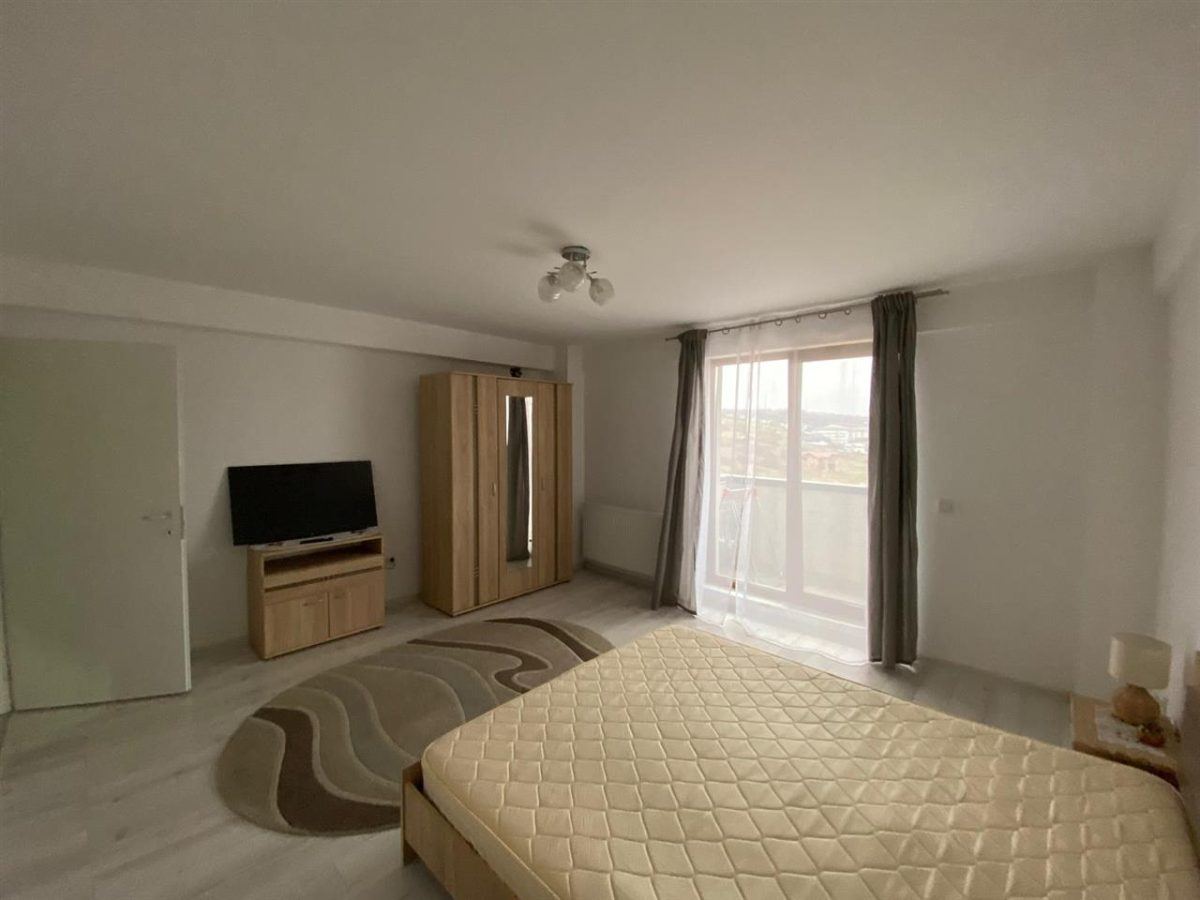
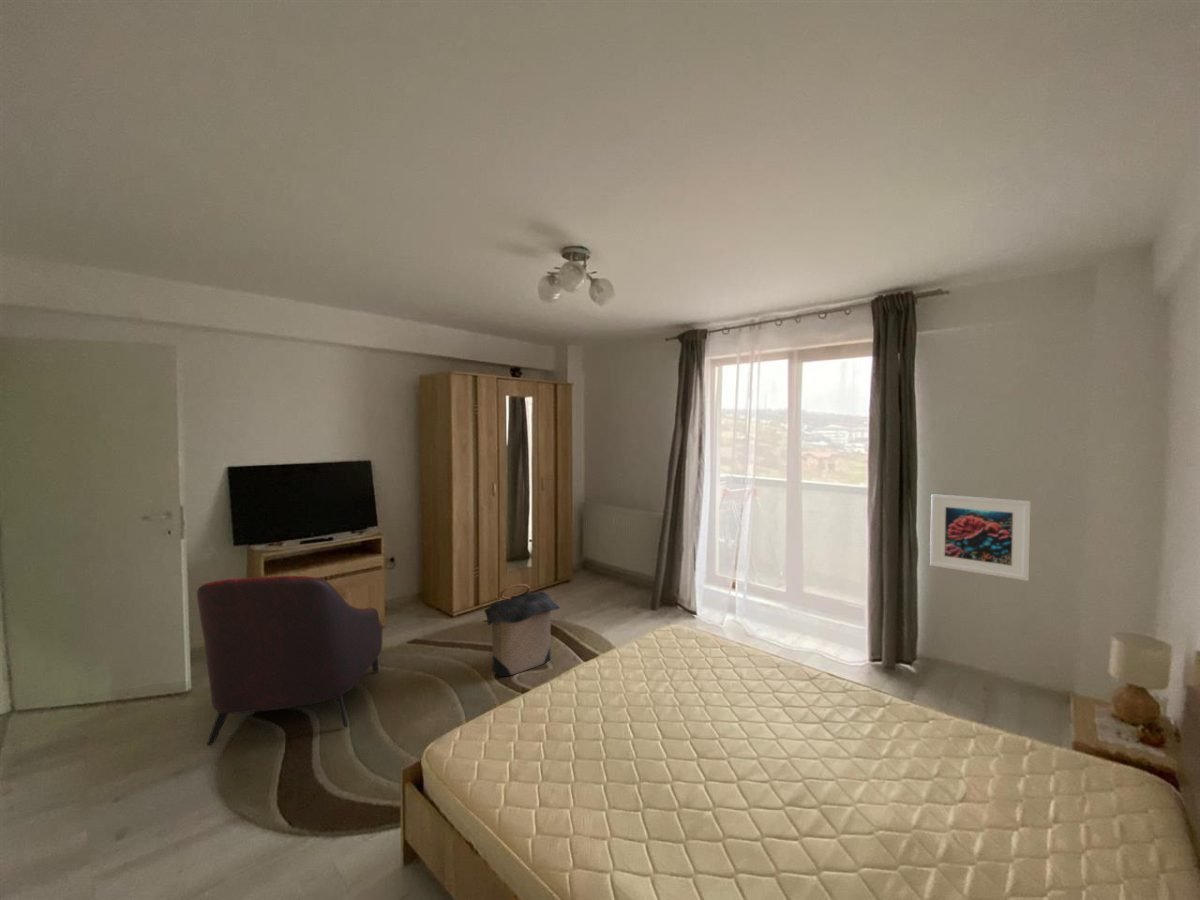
+ armchair [196,575,383,747]
+ laundry hamper [483,583,561,678]
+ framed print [929,493,1032,582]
